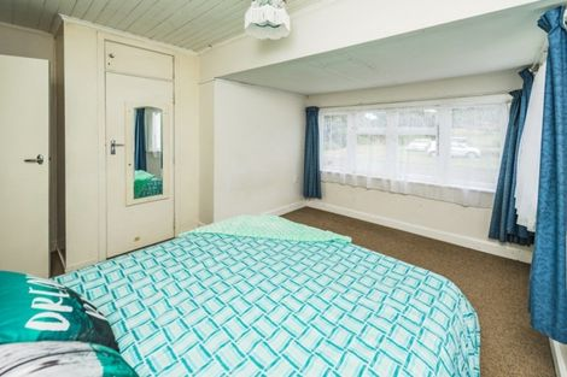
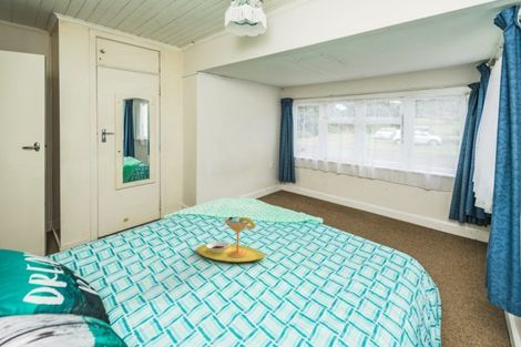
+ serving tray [195,215,267,264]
